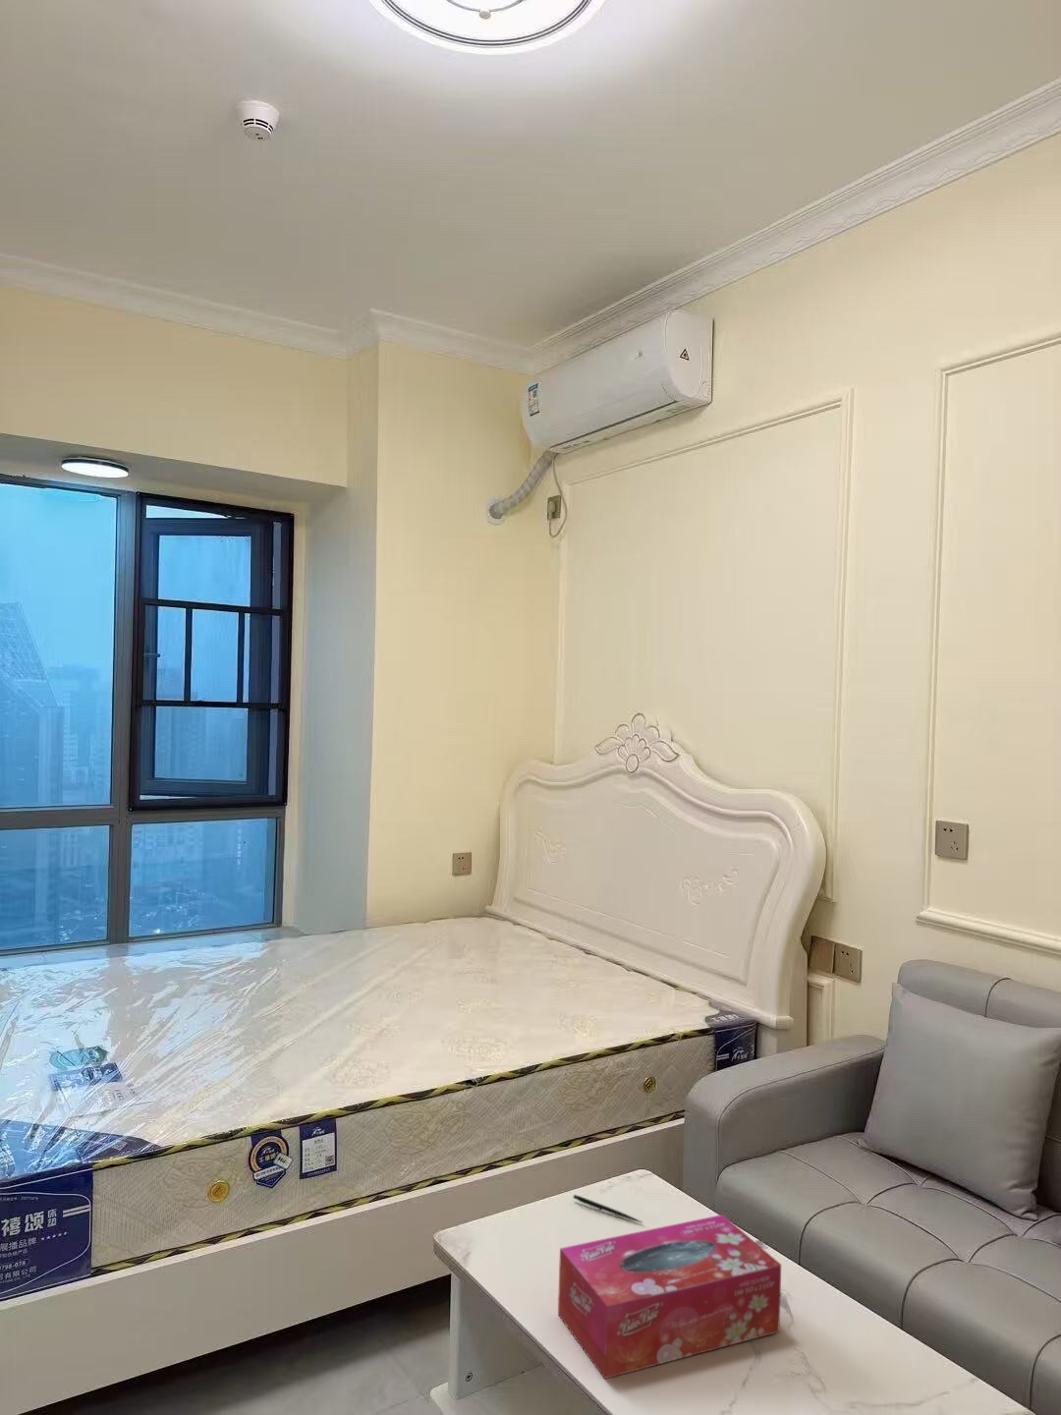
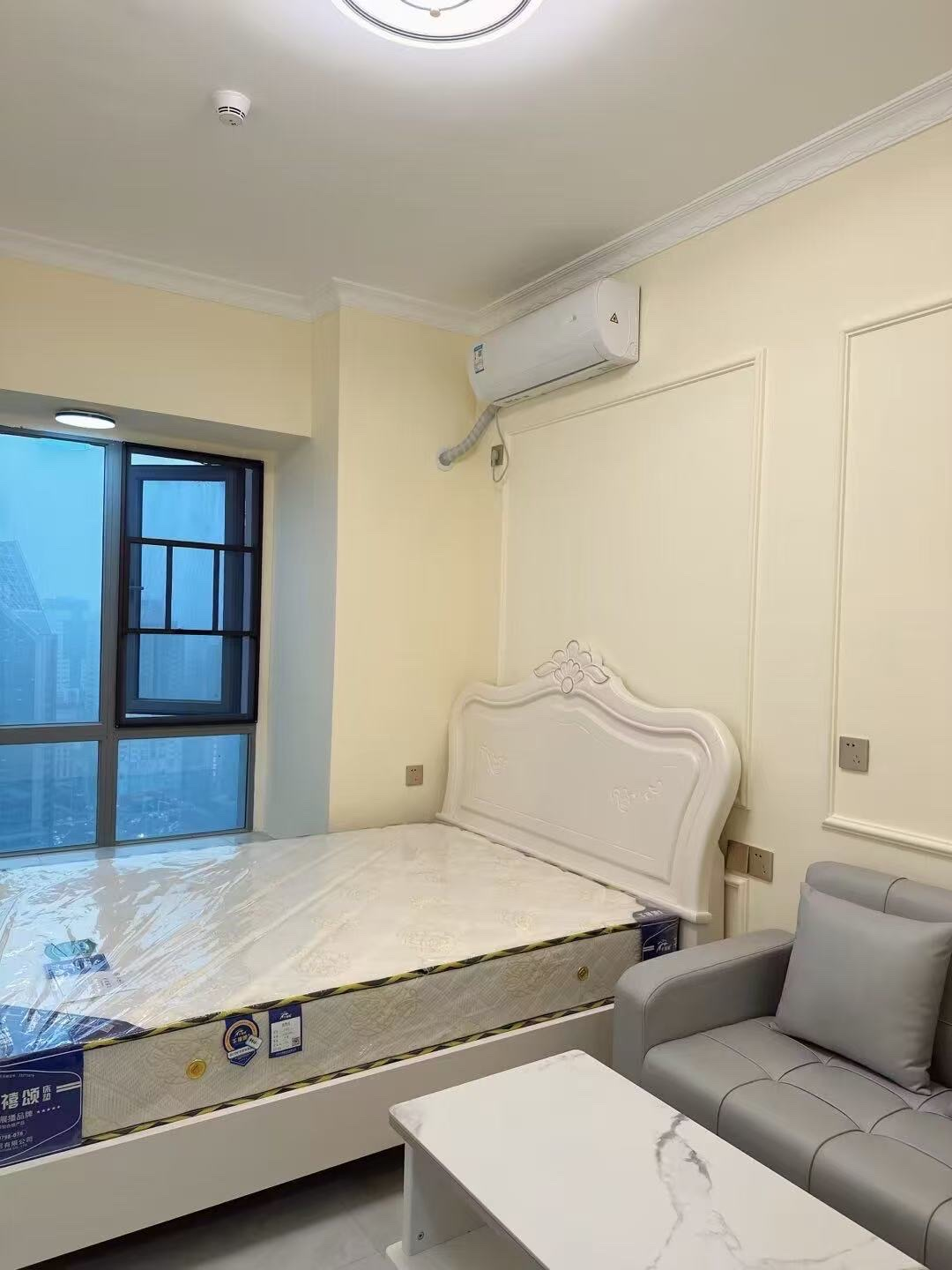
- tissue box [557,1213,782,1379]
- pen [573,1194,644,1224]
